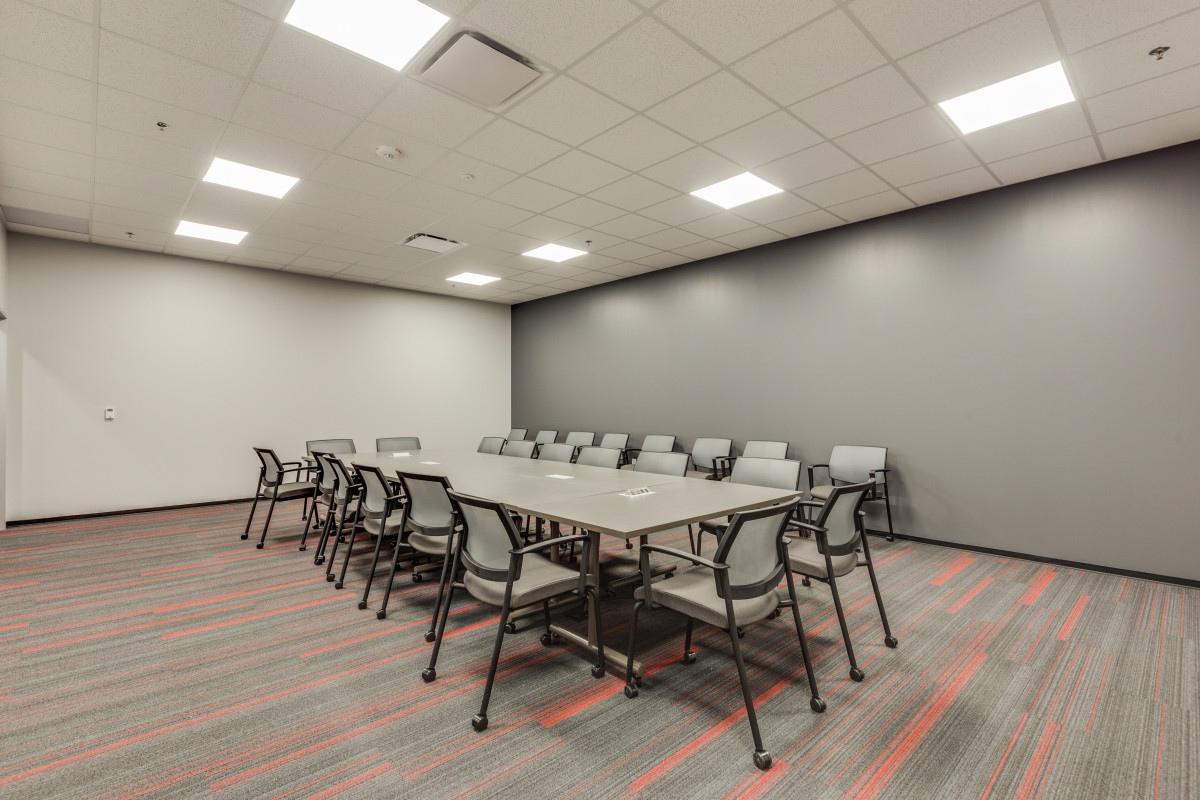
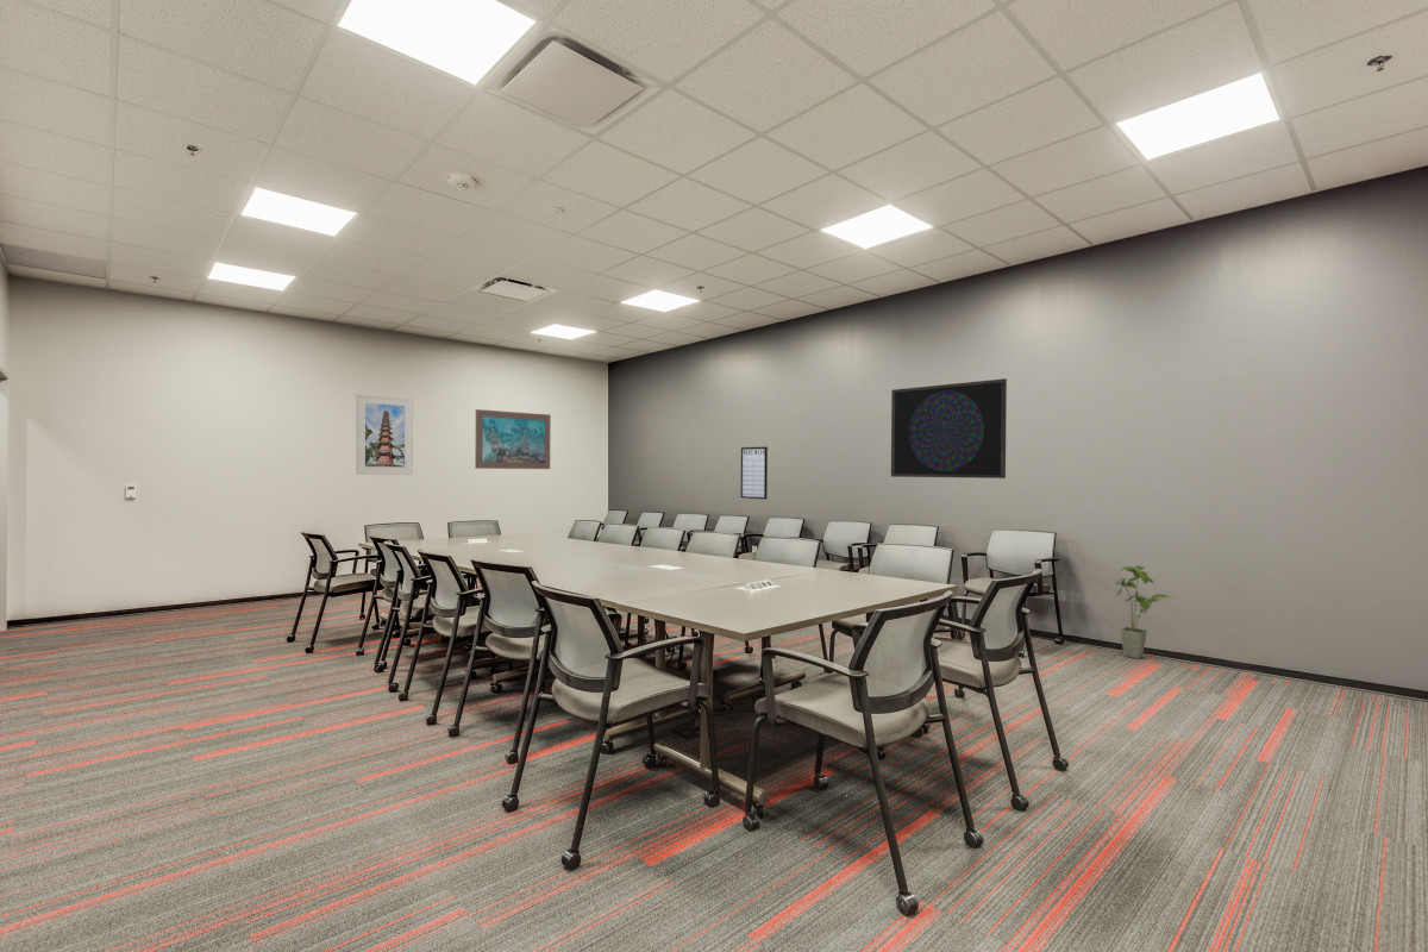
+ wall art [474,408,552,470]
+ television [890,377,1008,480]
+ house plant [1115,564,1173,660]
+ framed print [355,393,414,476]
+ writing board [740,446,769,500]
